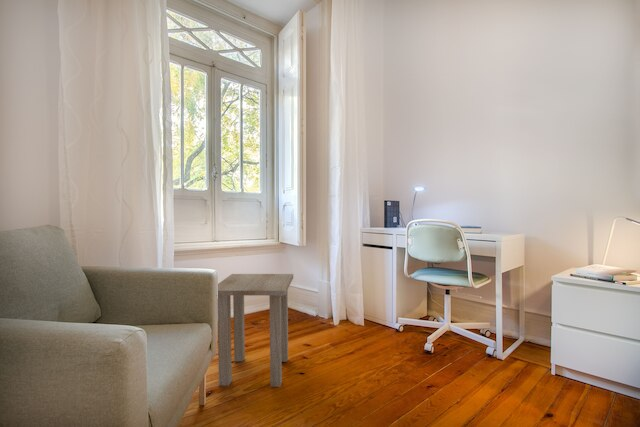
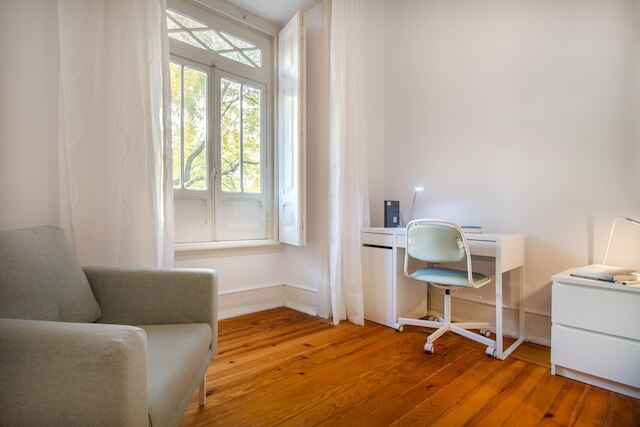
- side table [217,273,294,388]
